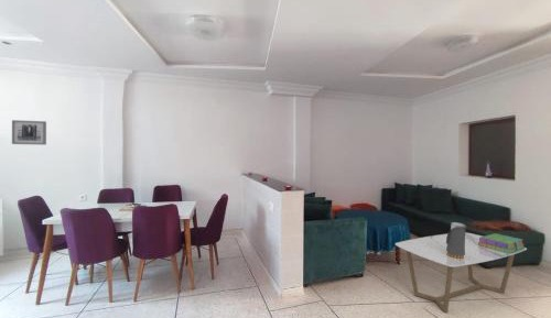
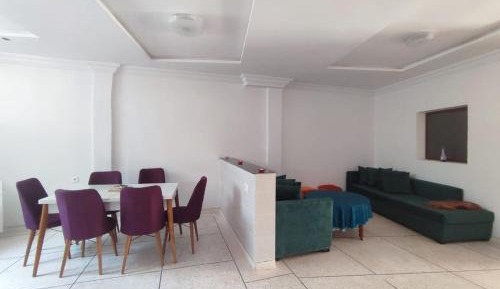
- decorative container [446,221,467,259]
- coffee table [395,231,528,314]
- stack of books [478,232,526,253]
- wall art [11,119,47,146]
